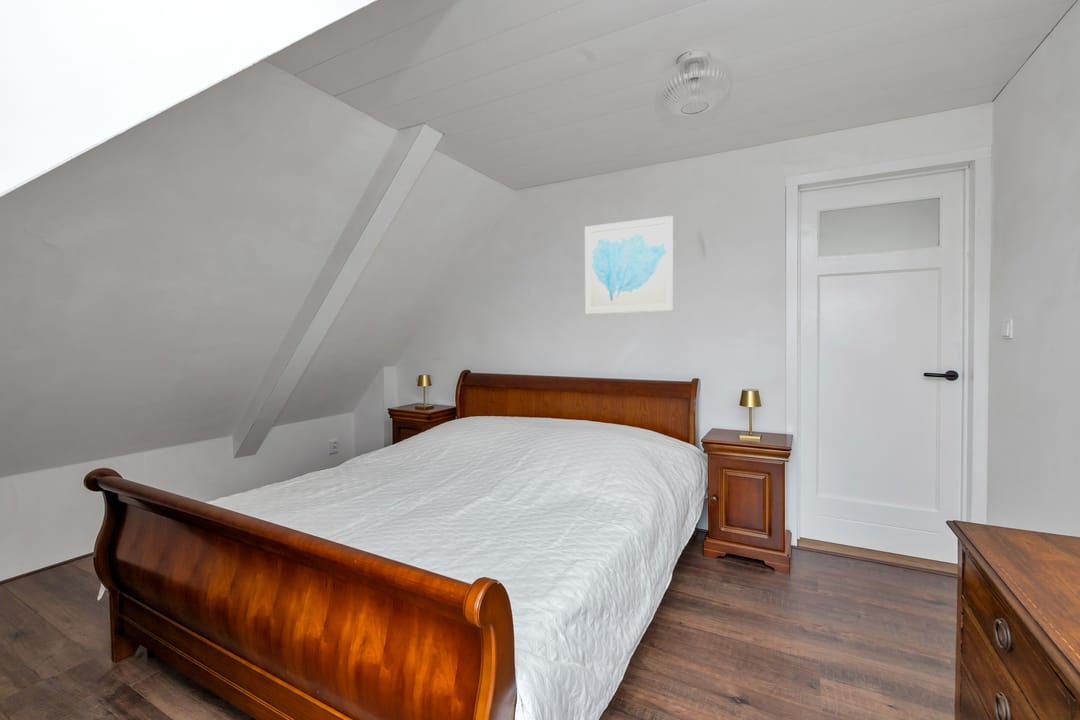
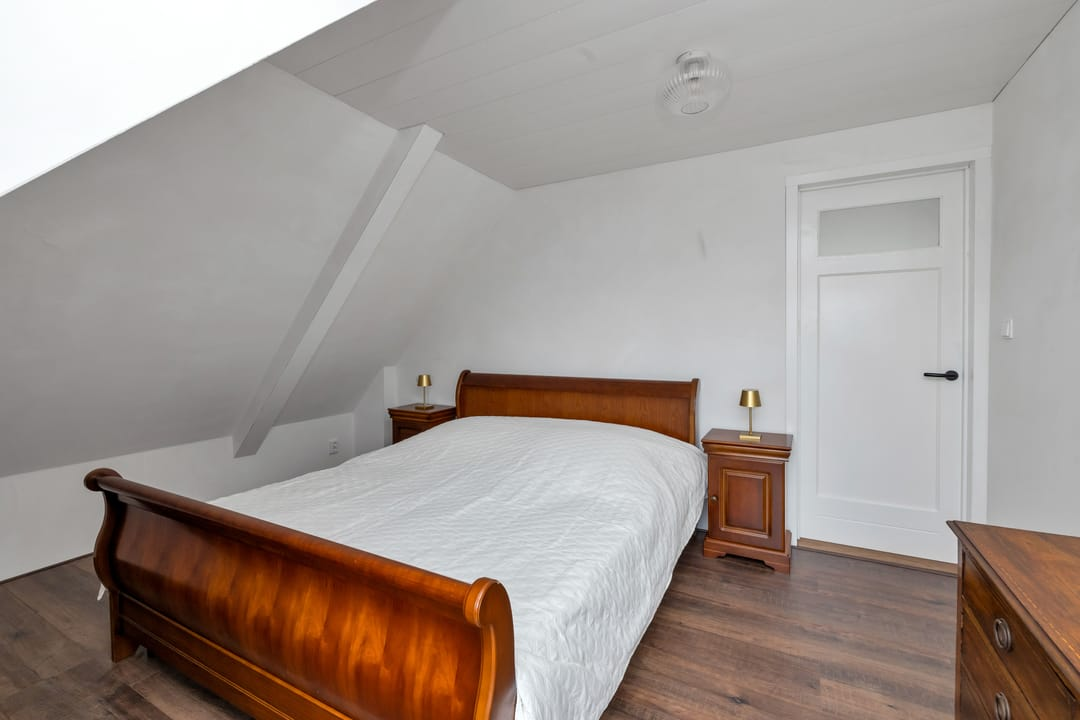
- wall art [584,215,674,315]
